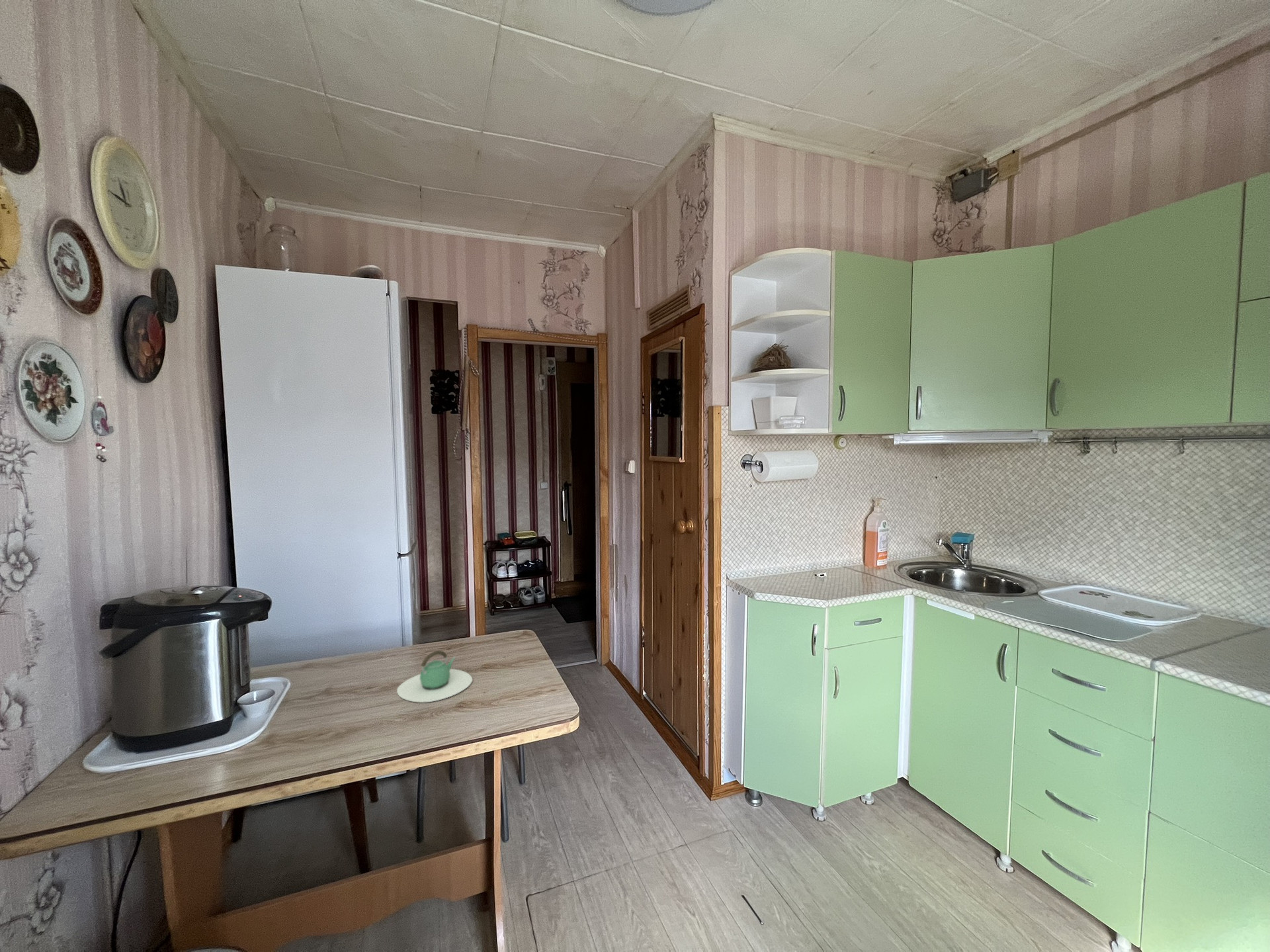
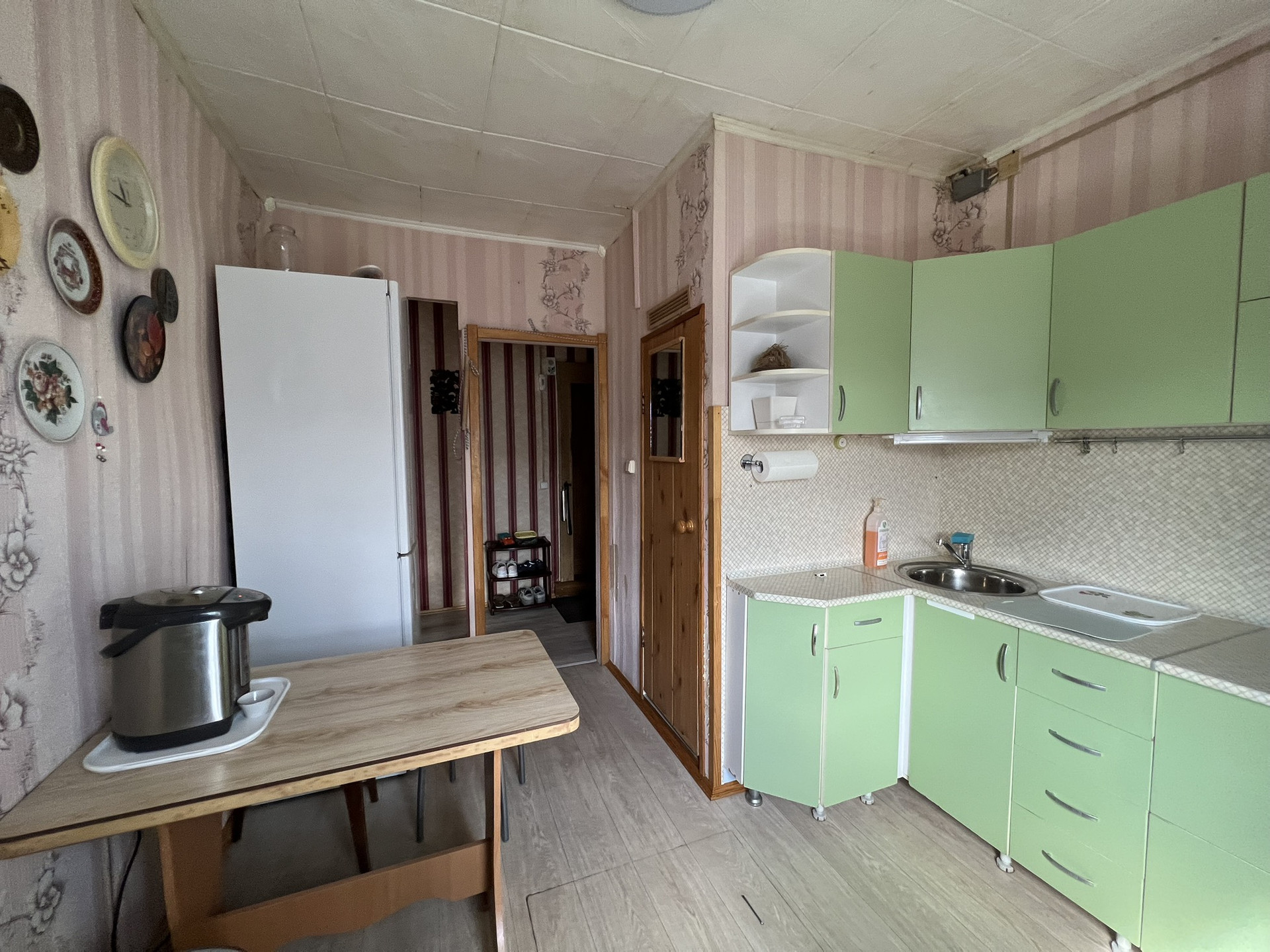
- teapot [396,650,473,703]
